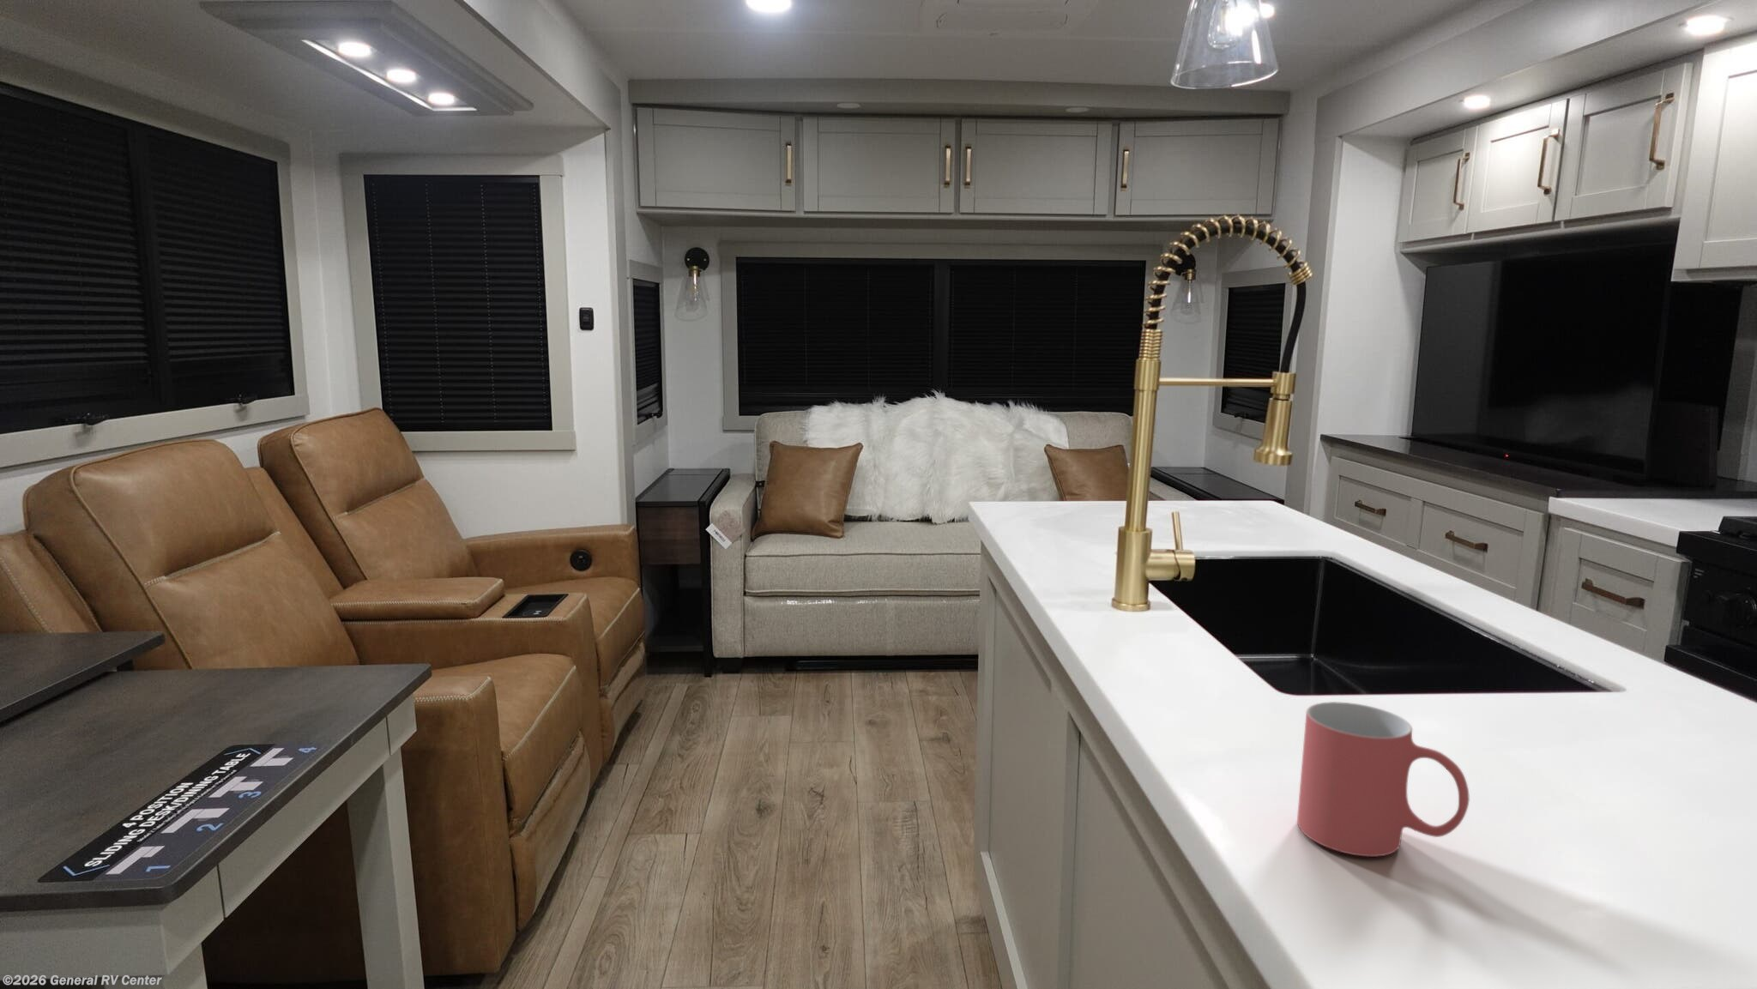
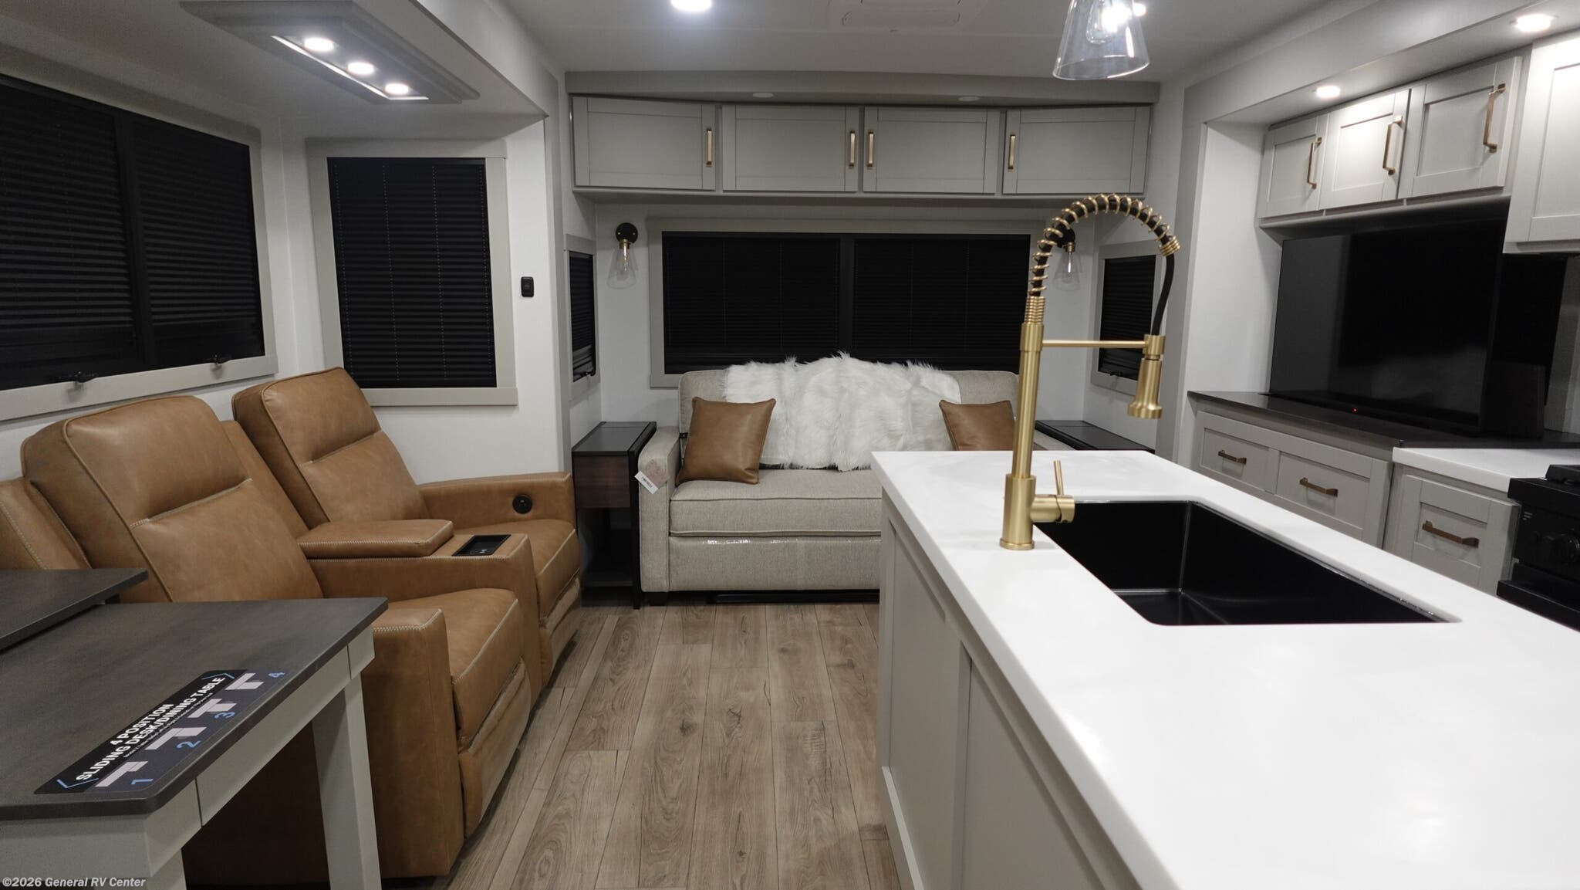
- mug [1296,701,1471,858]
